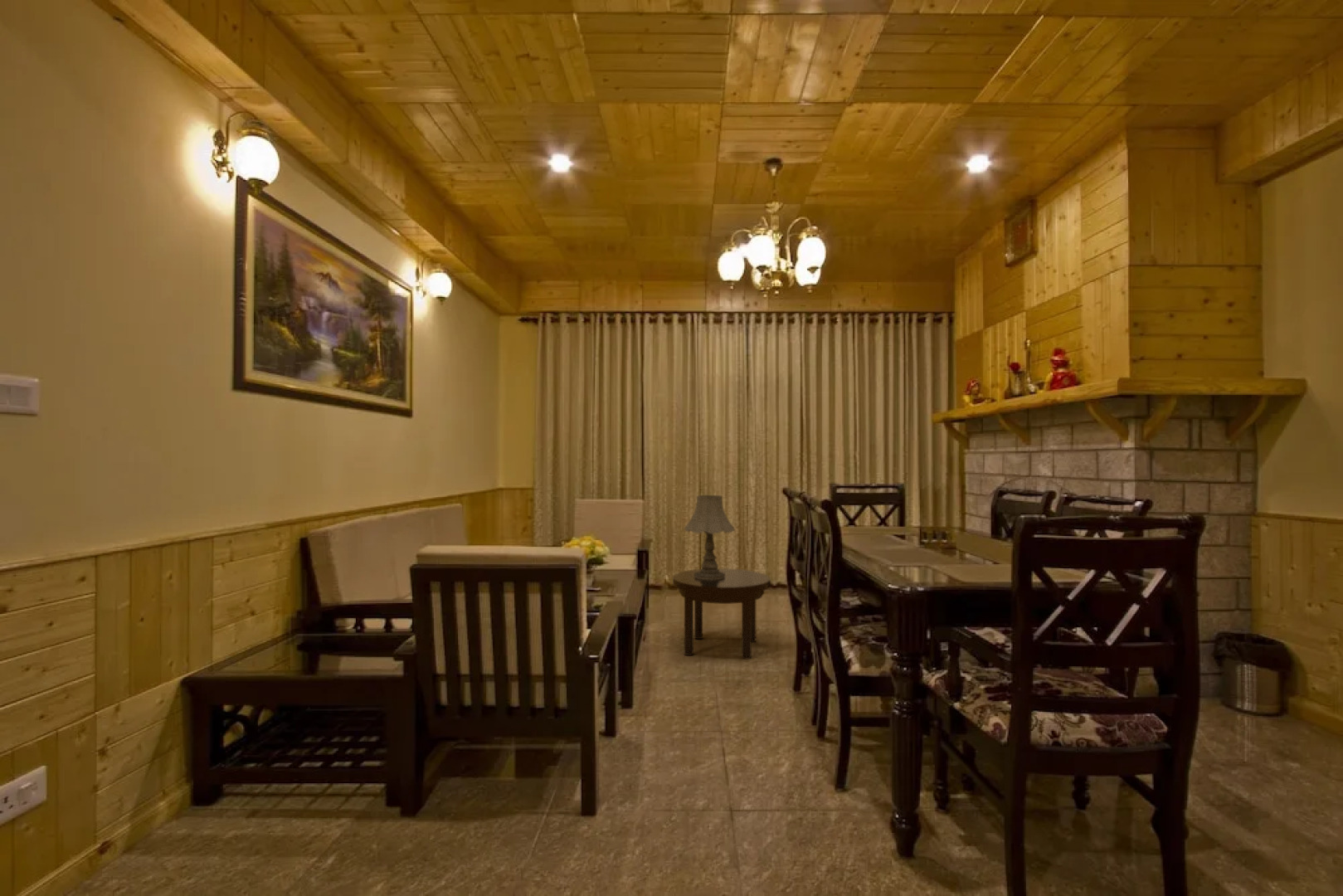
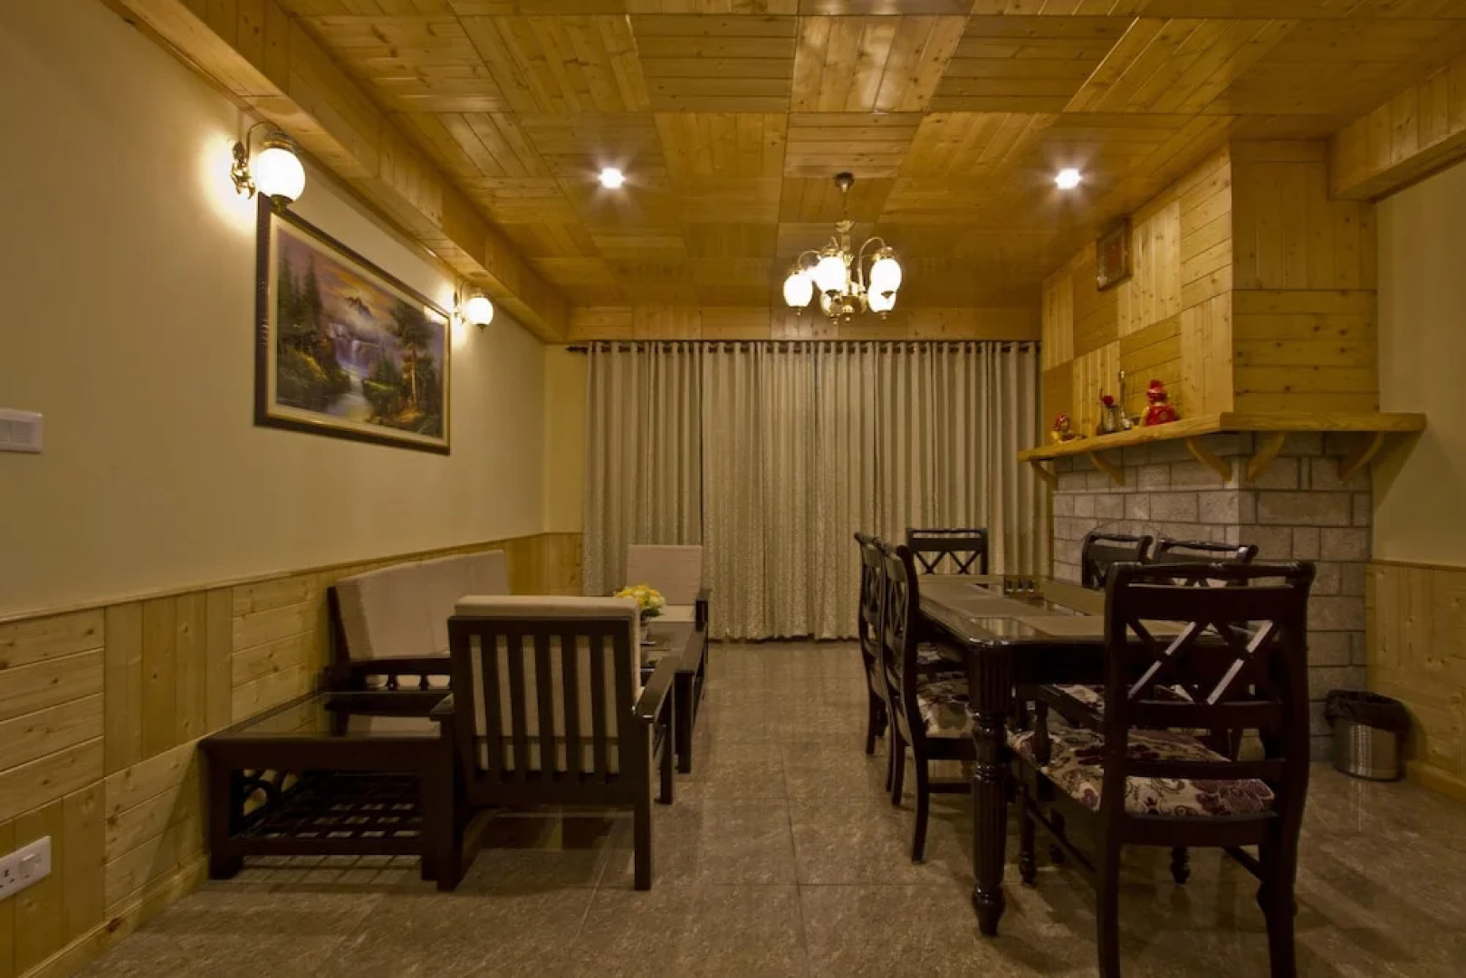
- table lamp [684,494,736,580]
- side table [672,567,771,660]
